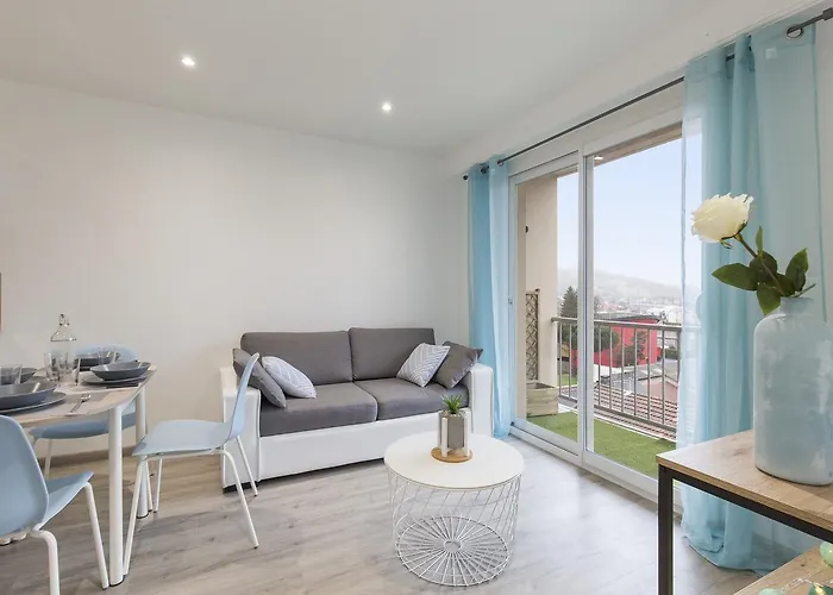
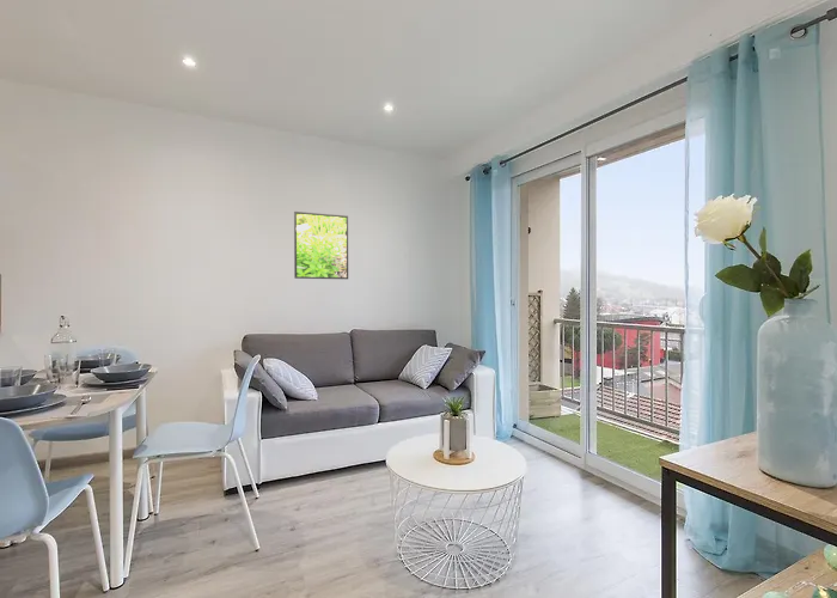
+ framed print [293,210,349,280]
